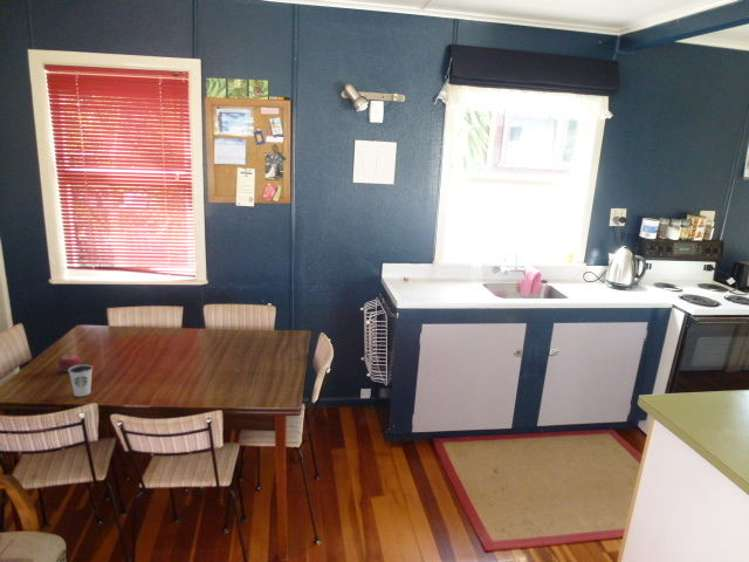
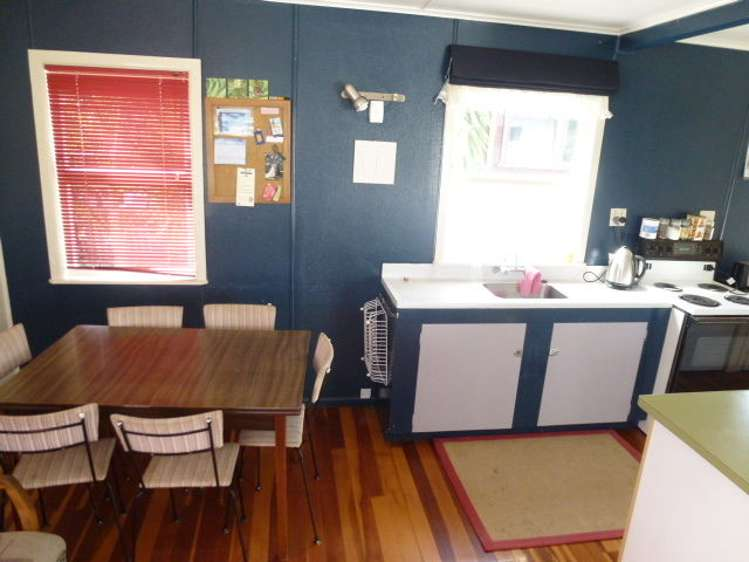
- fruit [57,351,82,373]
- dixie cup [68,364,94,398]
